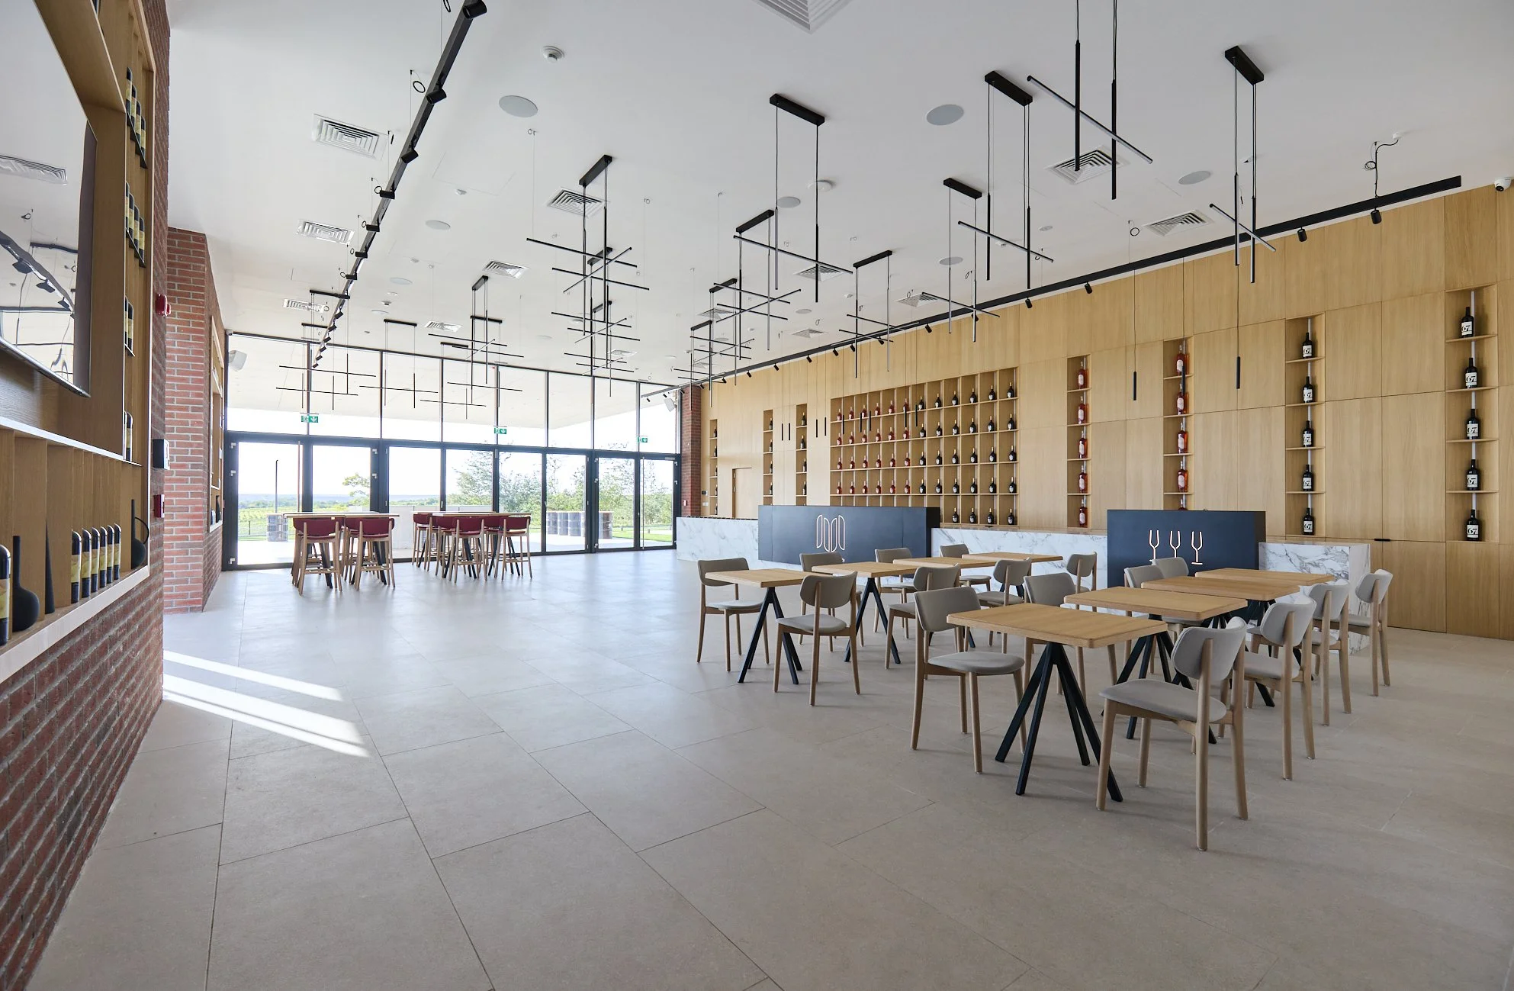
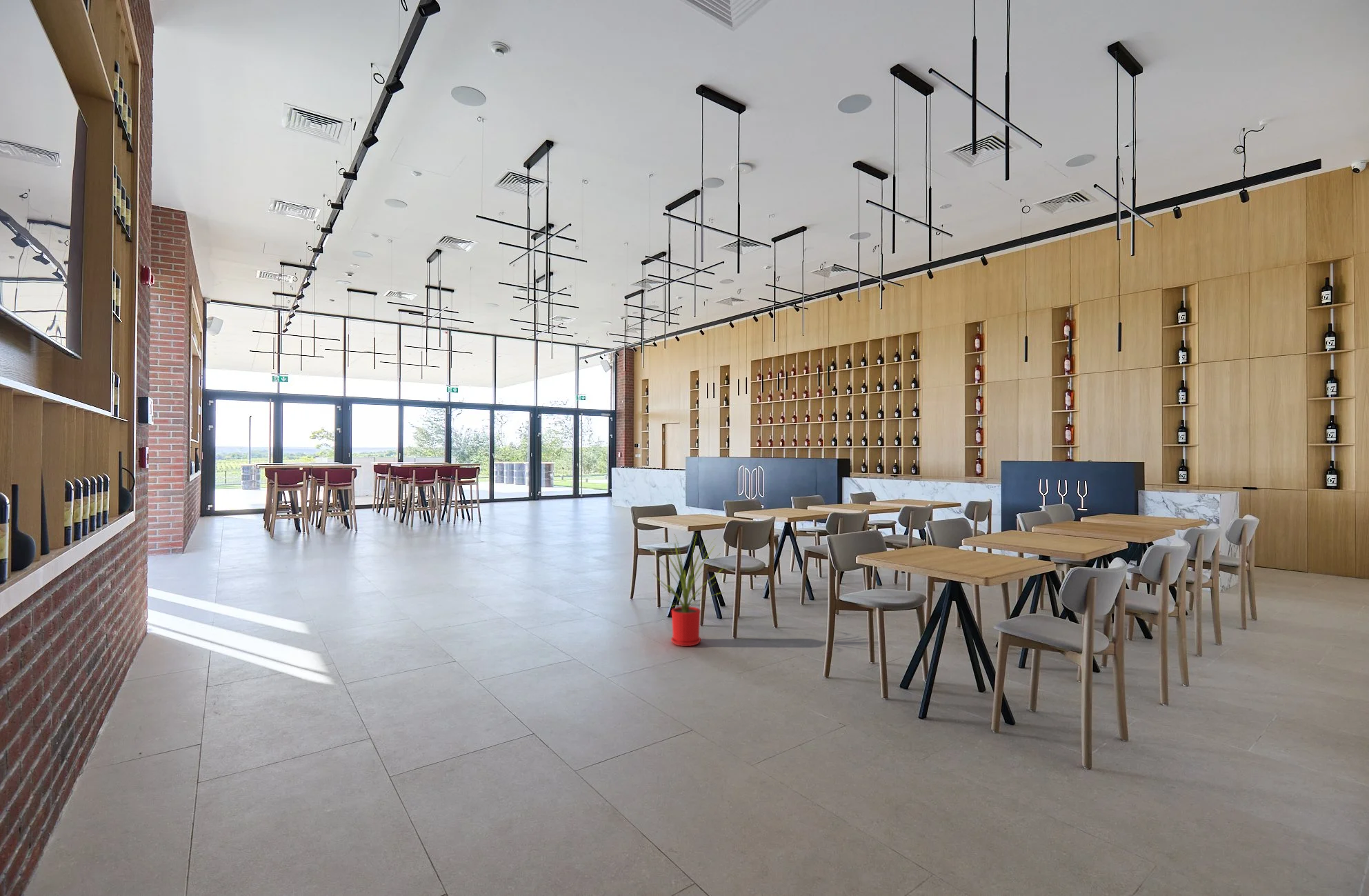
+ house plant [646,532,727,647]
